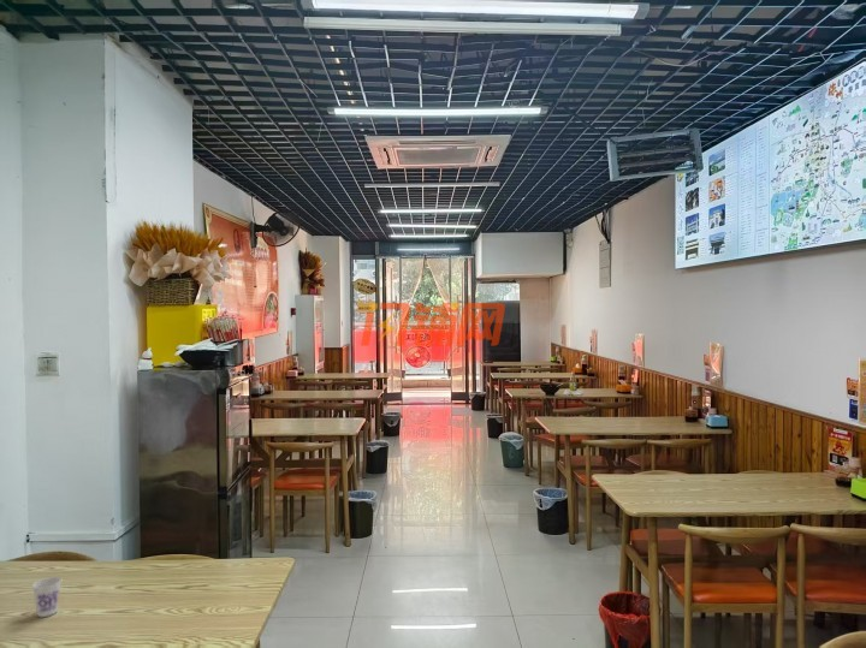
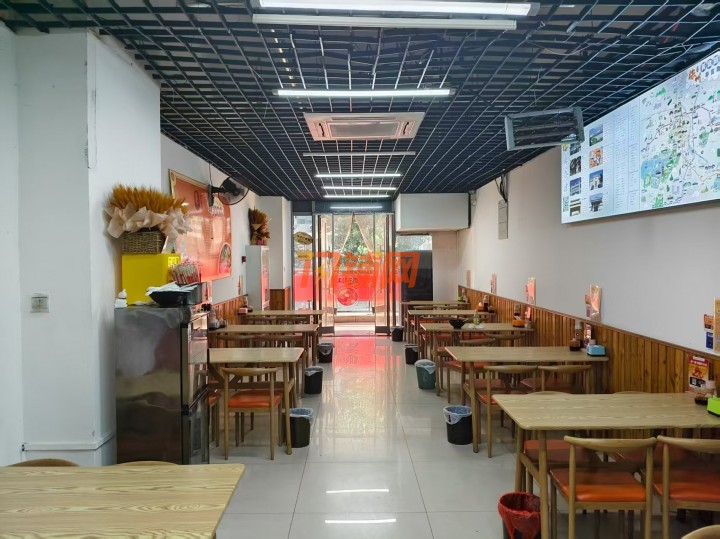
- cup [31,576,63,618]
